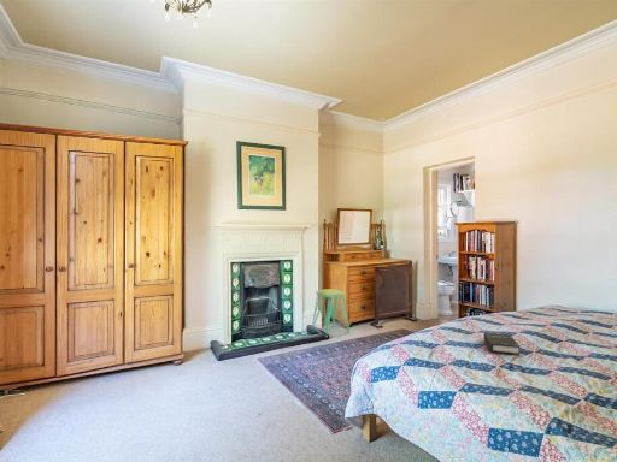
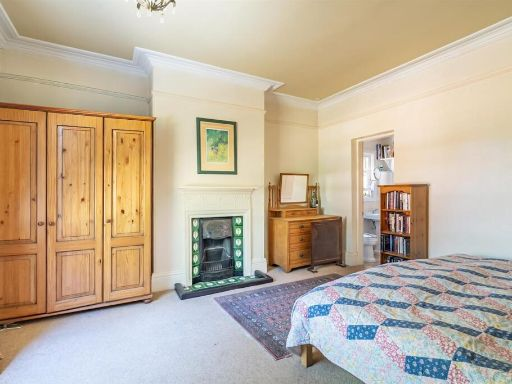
- stool [311,288,351,338]
- hardback book [483,332,521,356]
